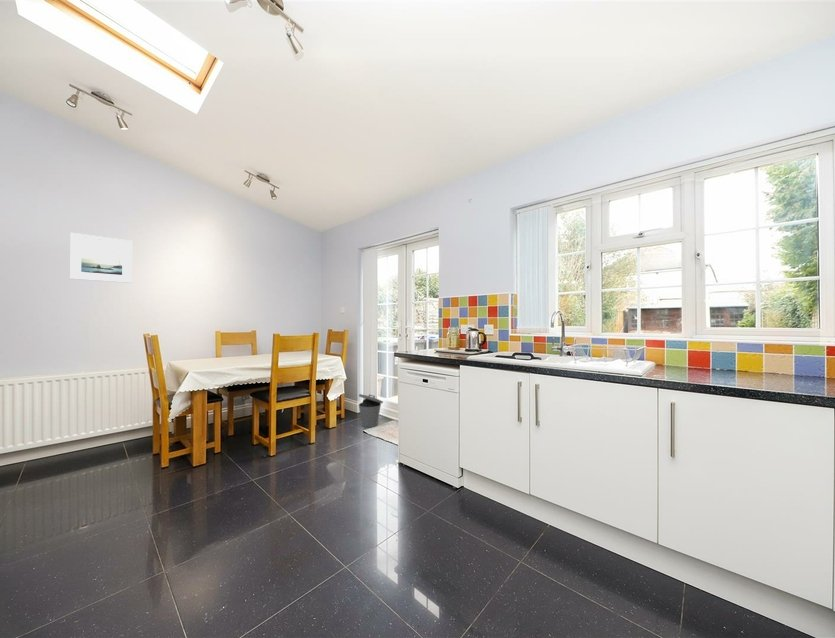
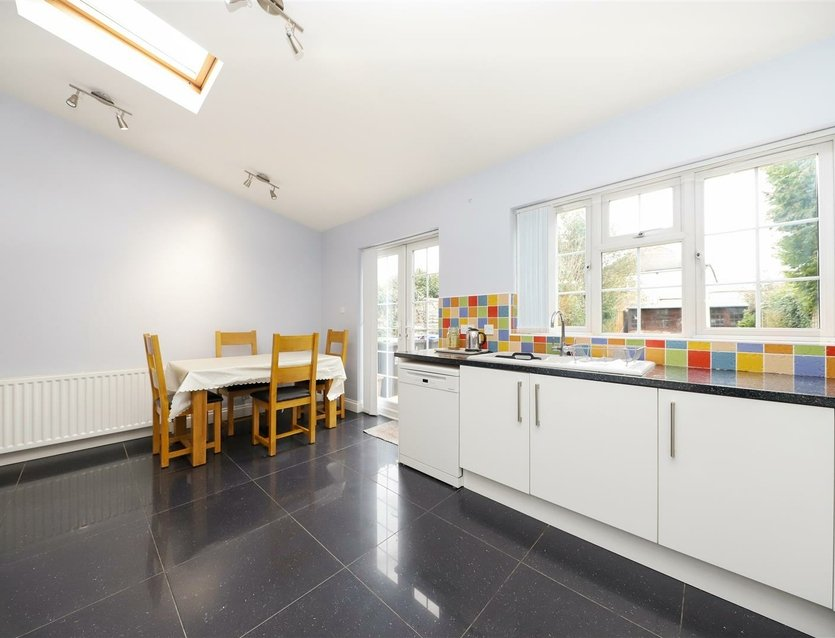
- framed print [69,232,133,284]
- trash can [358,393,384,429]
